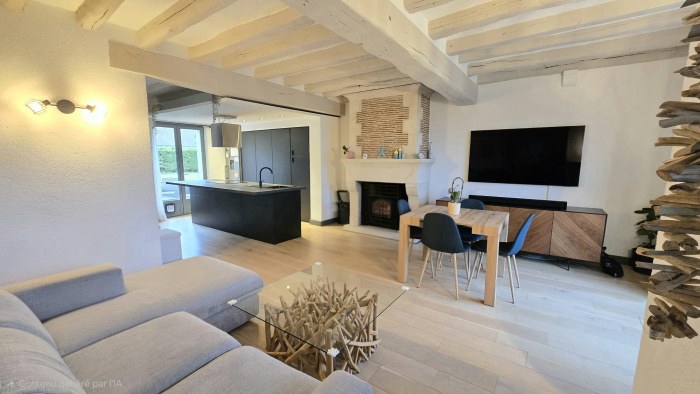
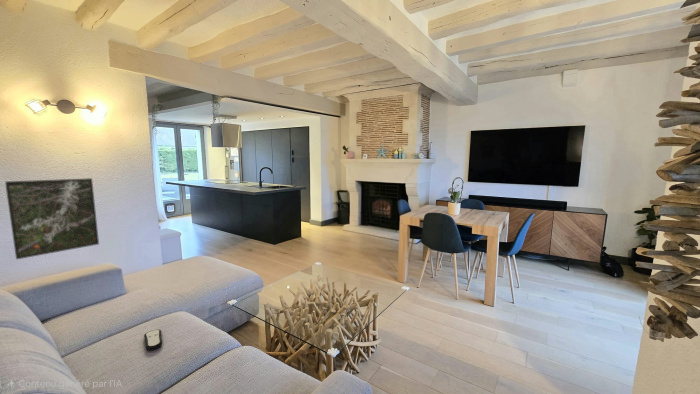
+ remote control [143,328,163,351]
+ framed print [4,177,100,260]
